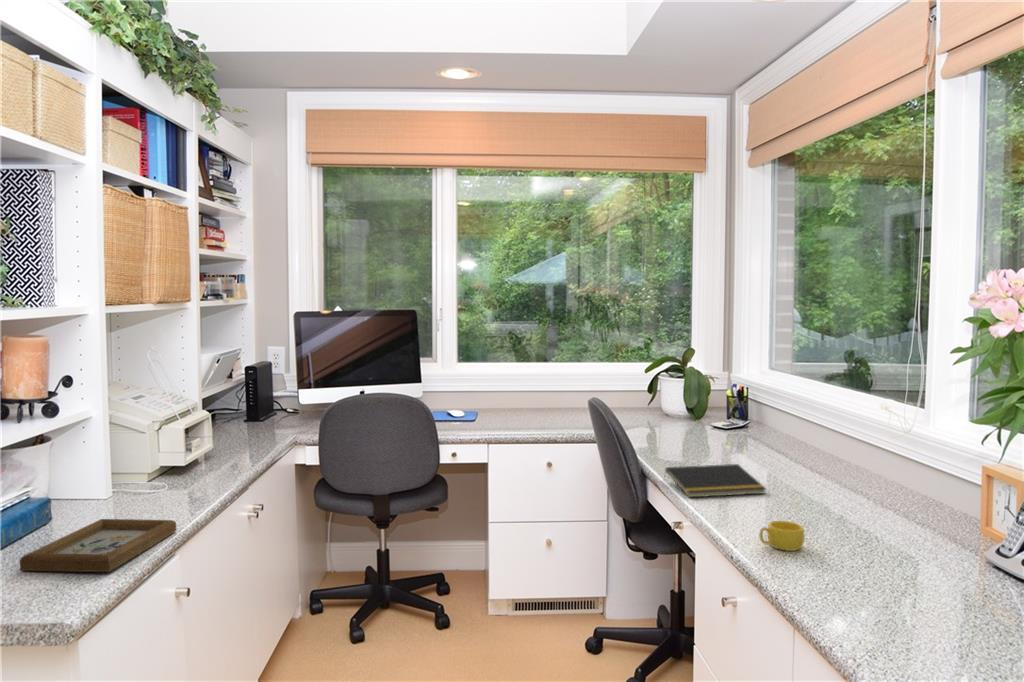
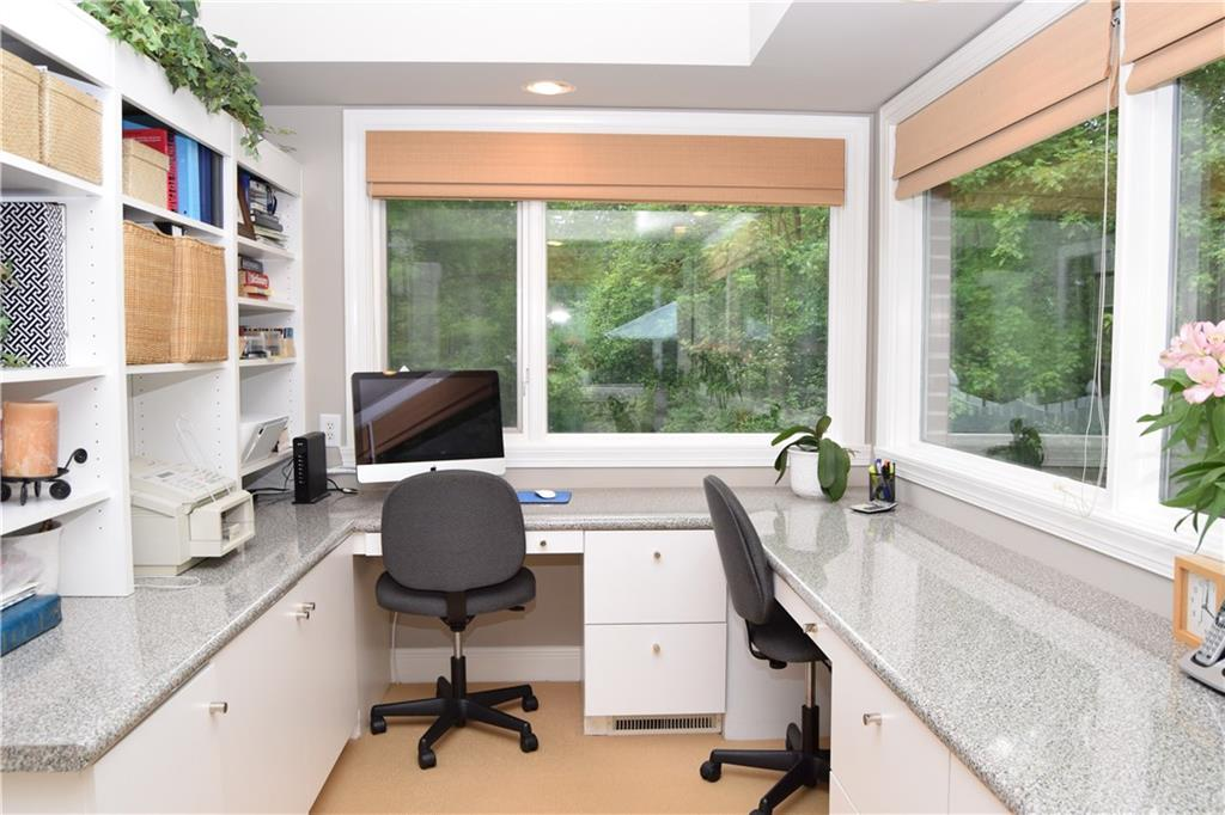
- picture frame [19,518,177,573]
- notepad [662,463,768,498]
- cup [758,520,806,552]
